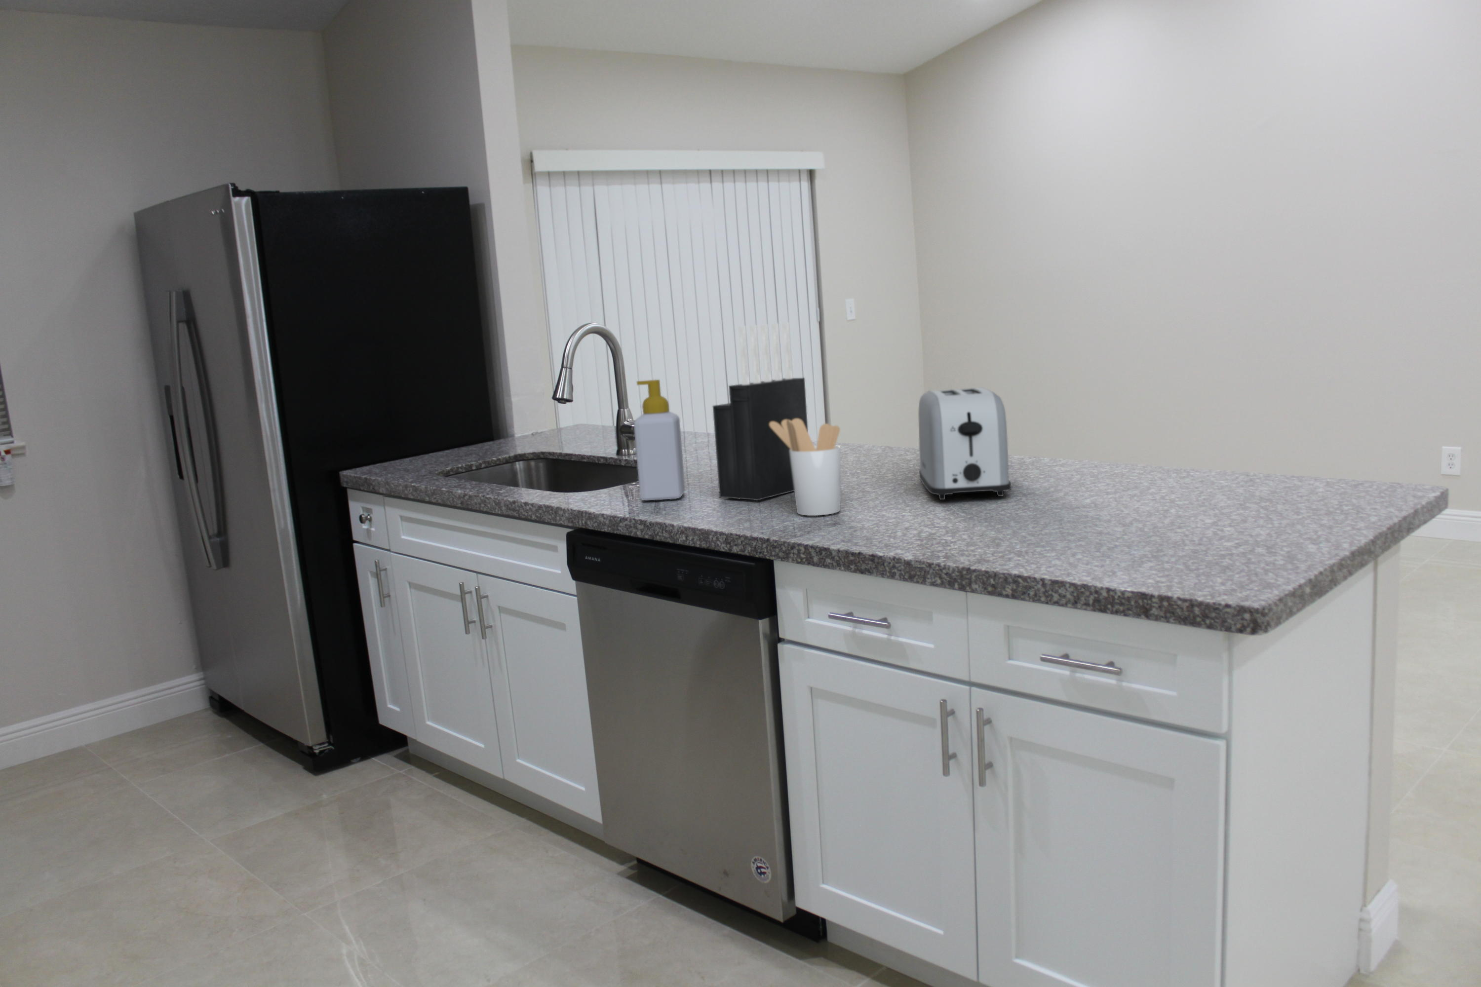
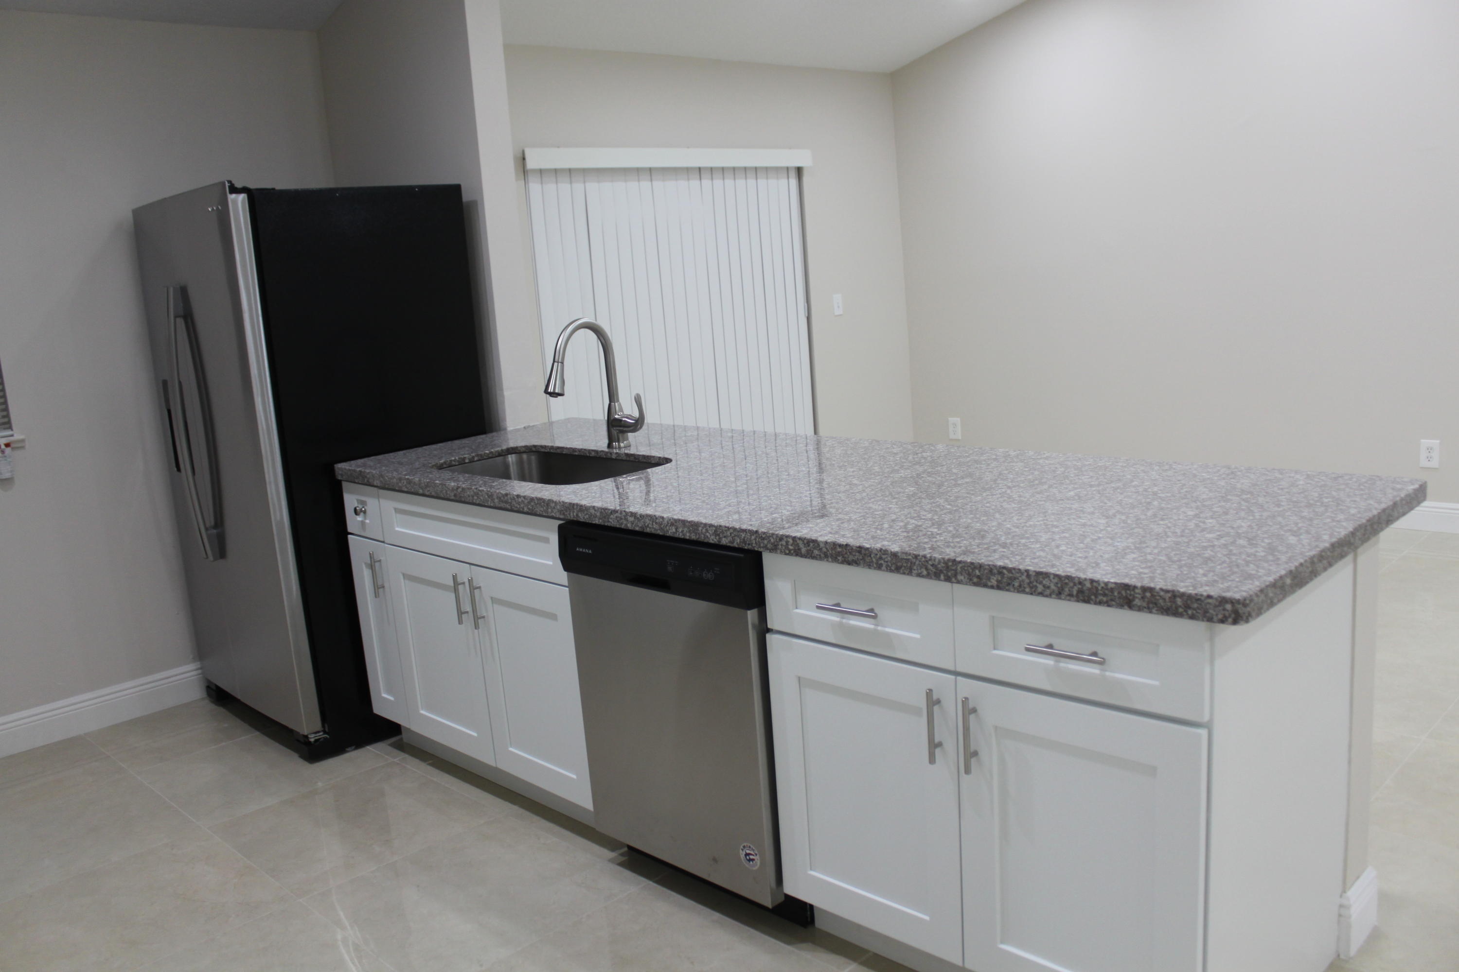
- utensil holder [769,419,841,517]
- soap bottle [634,379,685,501]
- knife block [712,322,809,501]
- toaster [918,387,1012,500]
